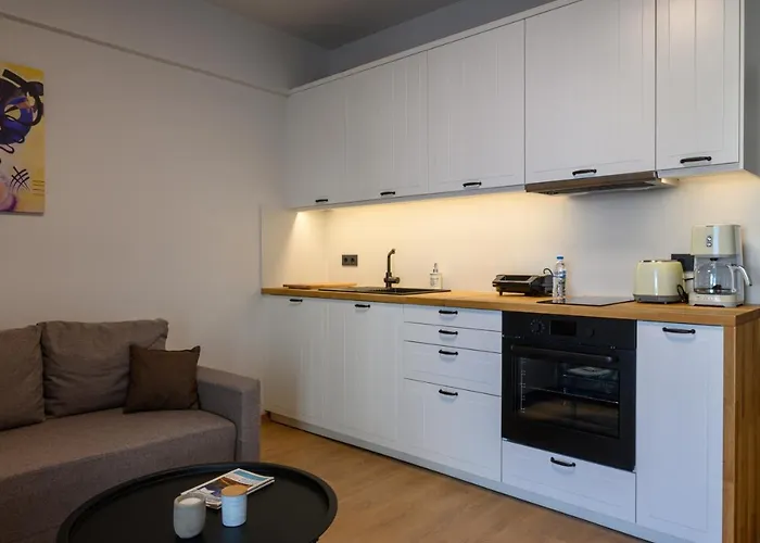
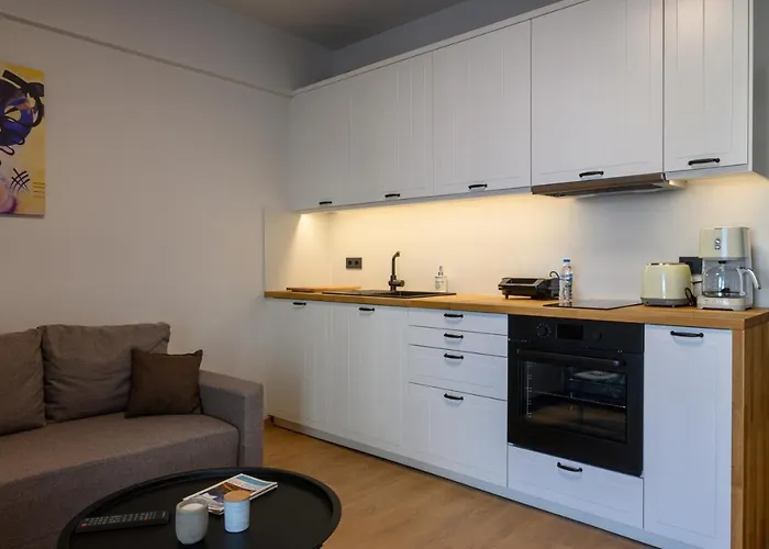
+ remote control [74,509,170,534]
